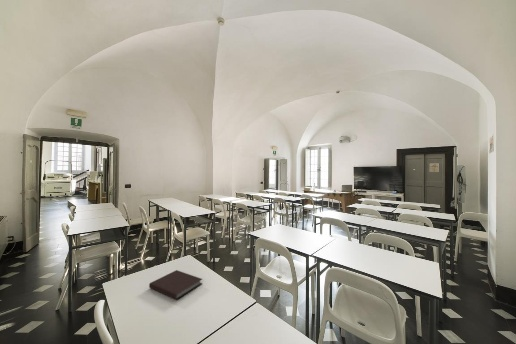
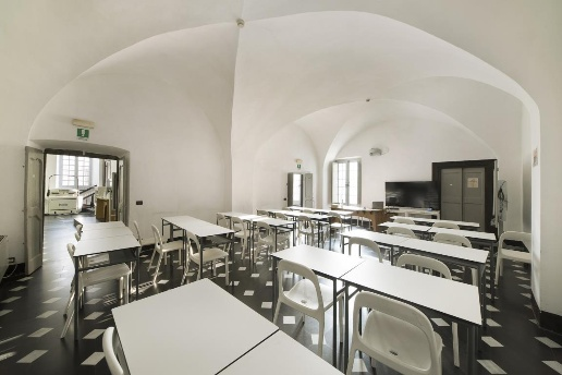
- notebook [148,269,204,301]
